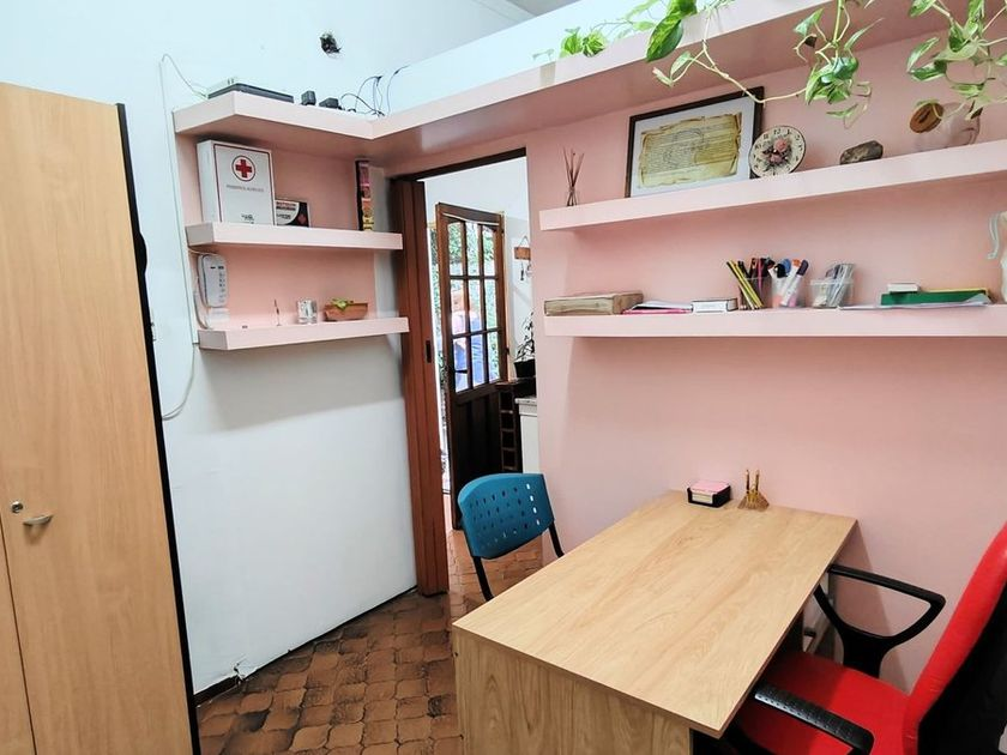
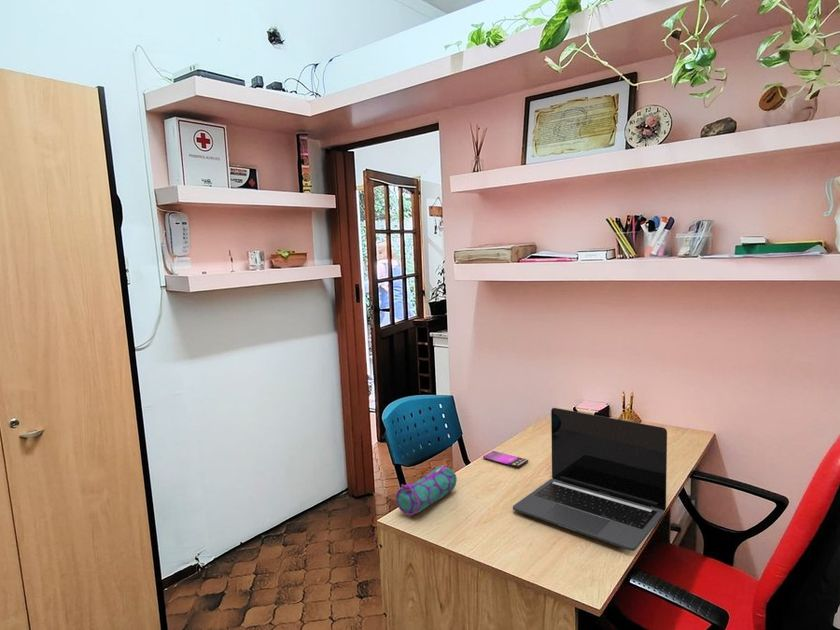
+ smartphone [482,450,530,468]
+ laptop [512,407,668,552]
+ pencil case [395,464,458,516]
